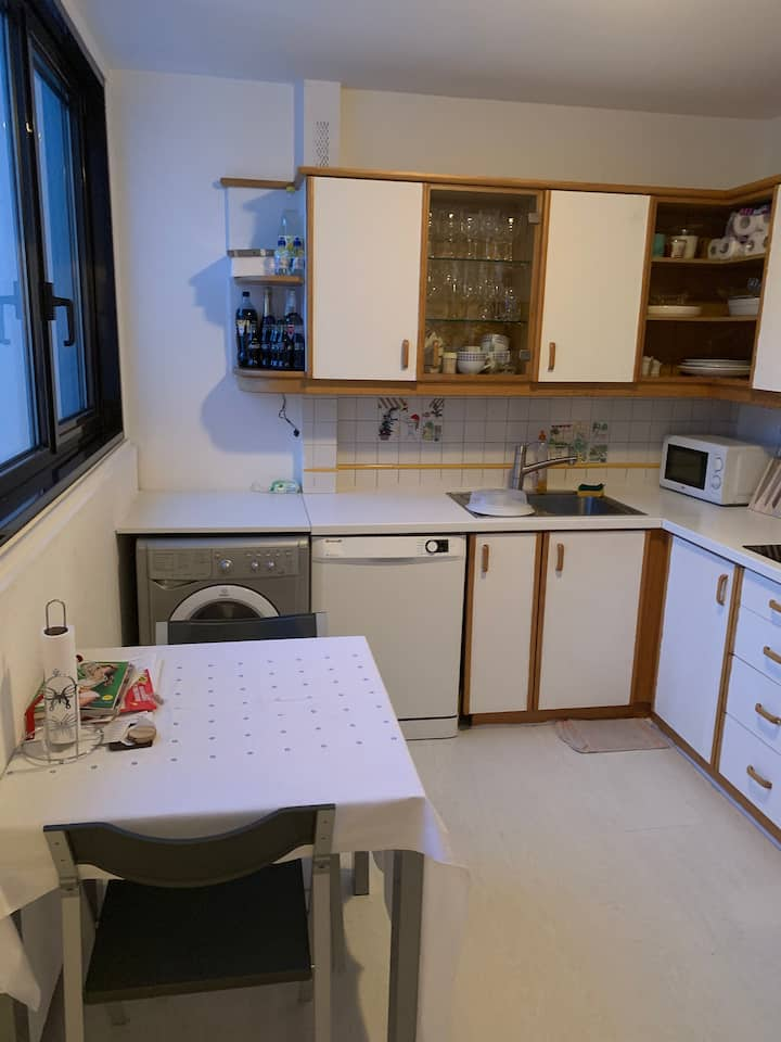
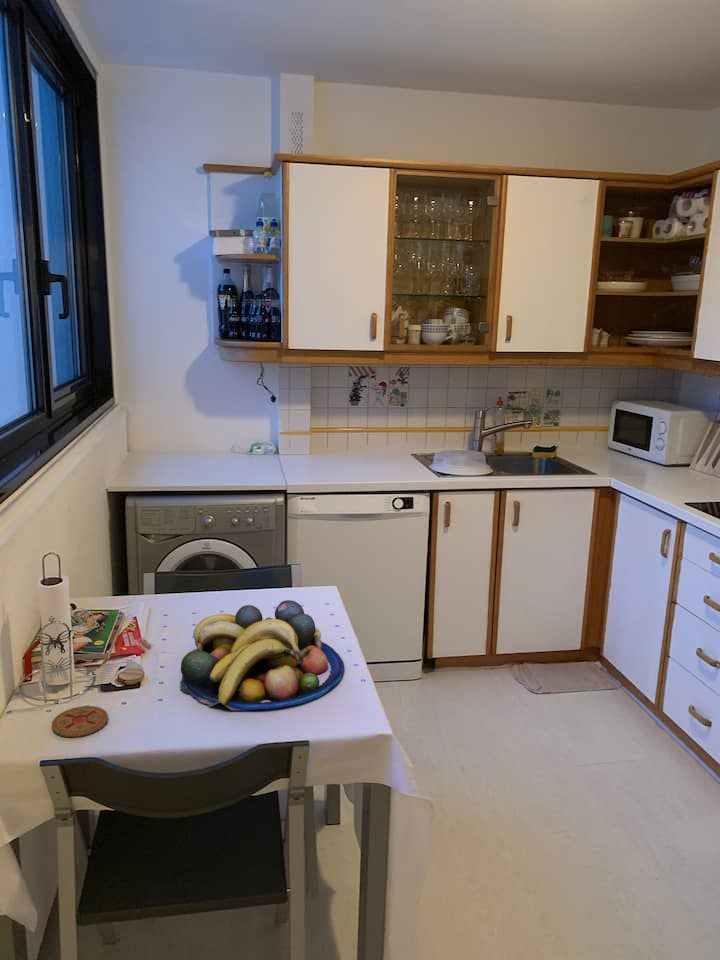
+ fruit bowl [179,599,346,712]
+ coaster [51,705,109,738]
